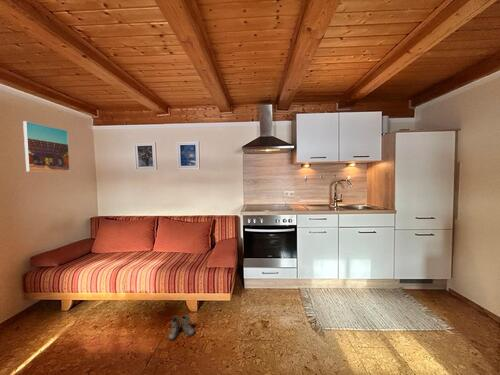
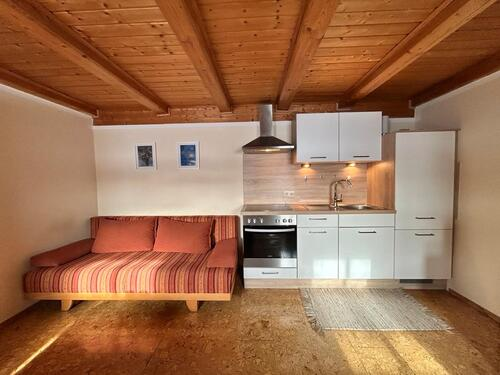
- boots [167,314,196,341]
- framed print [22,120,71,173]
